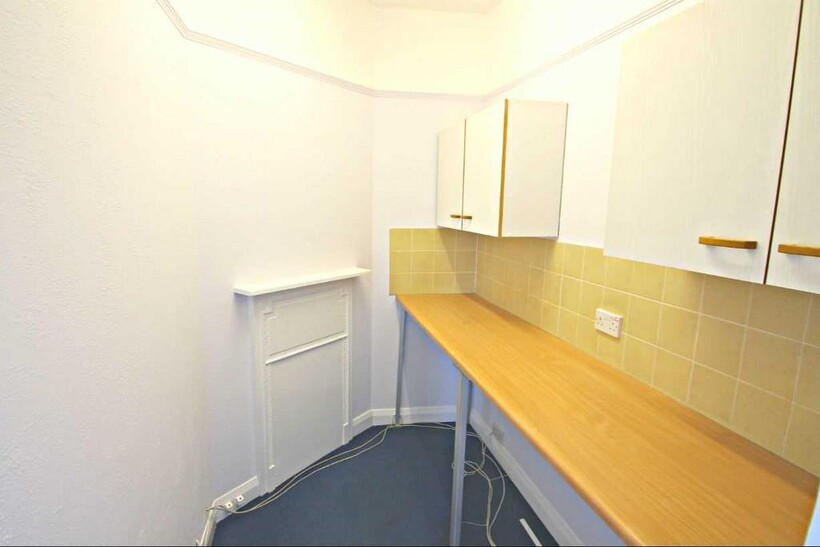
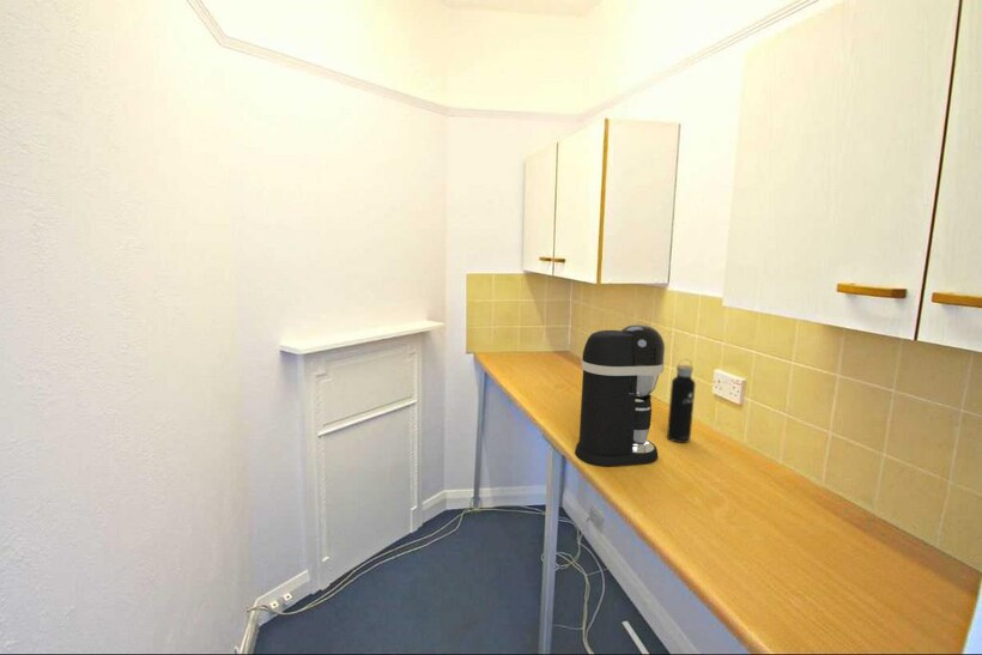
+ coffee maker [574,323,666,467]
+ water bottle [666,358,697,444]
